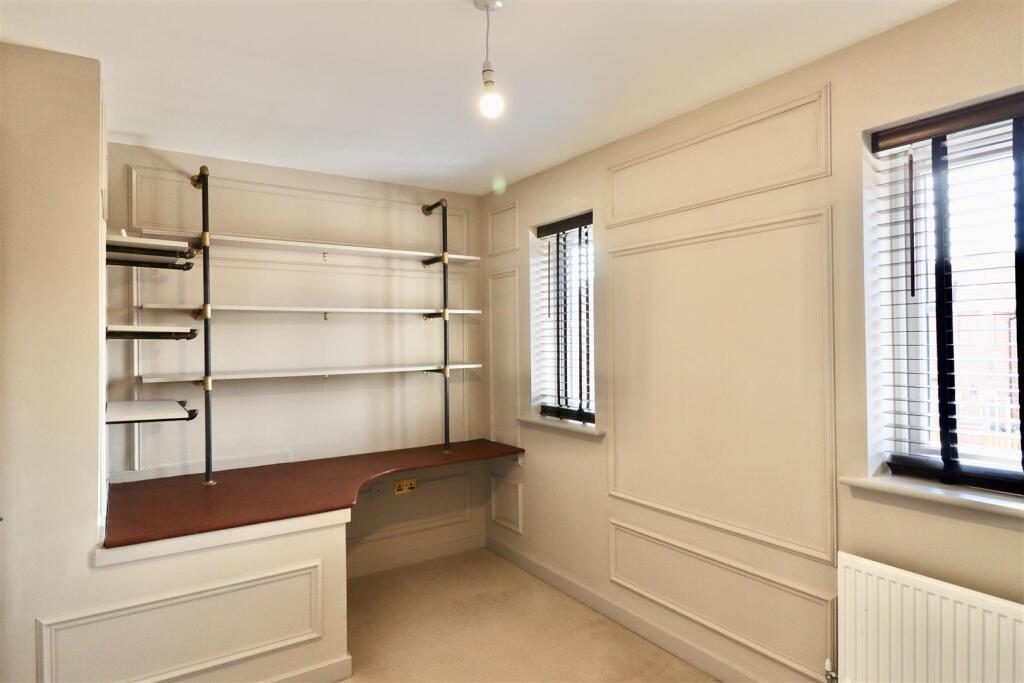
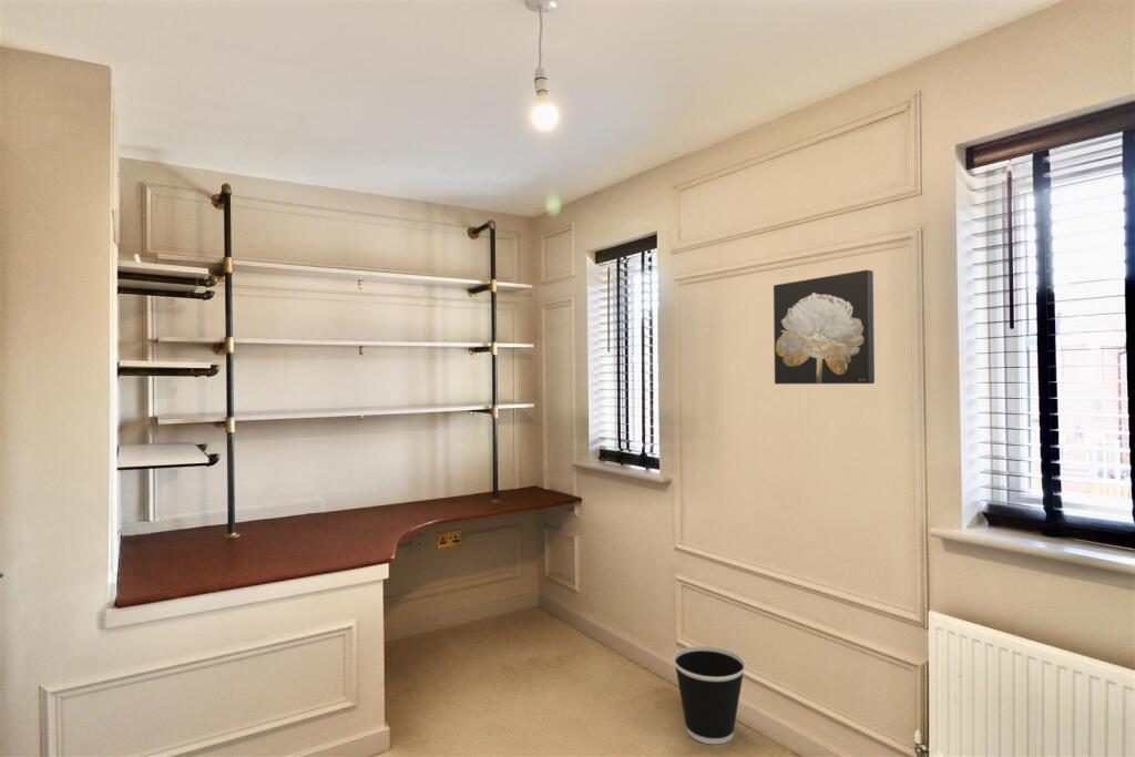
+ wall art [773,269,876,386]
+ wastebasket [672,645,747,745]
